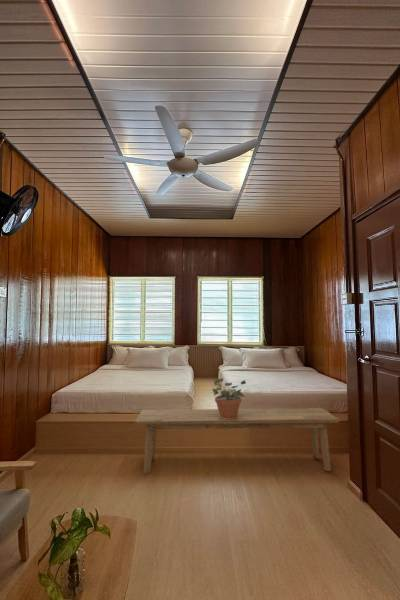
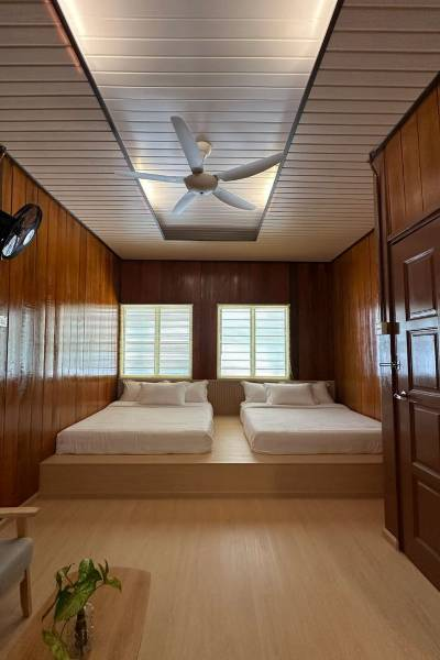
- bench [134,407,341,474]
- potted plant [210,377,251,419]
